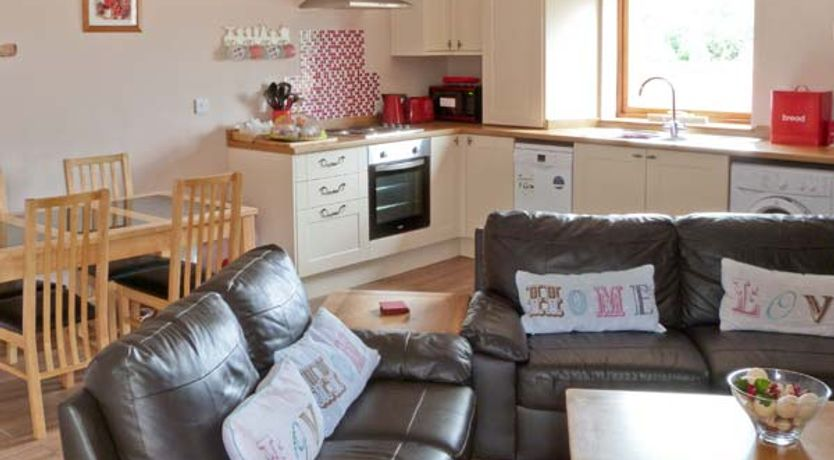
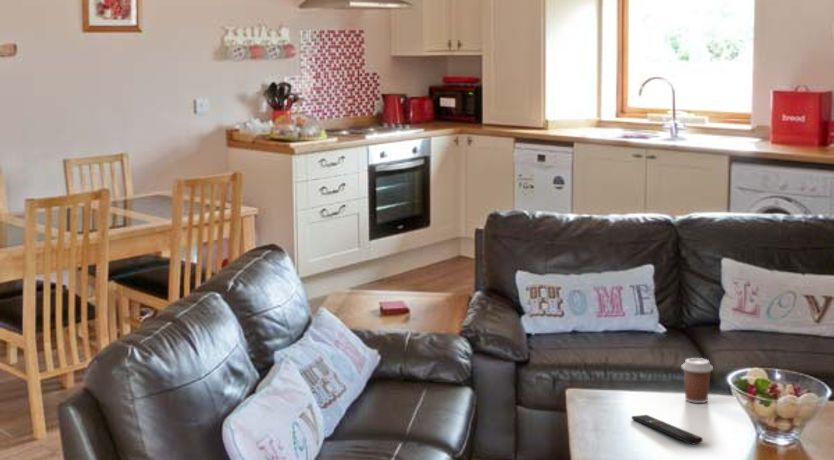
+ coffee cup [681,357,714,404]
+ remote control [631,414,704,446]
